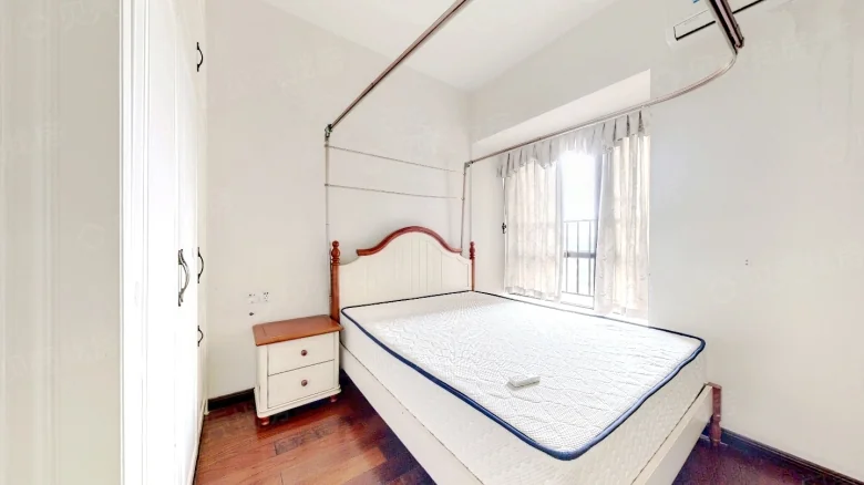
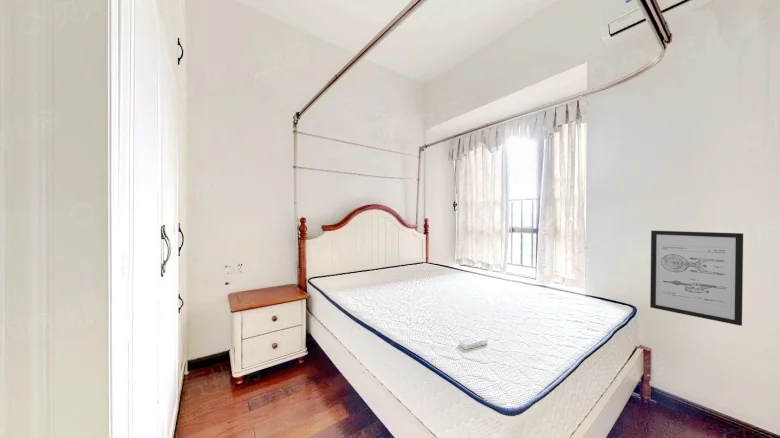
+ wall art [649,230,744,327]
